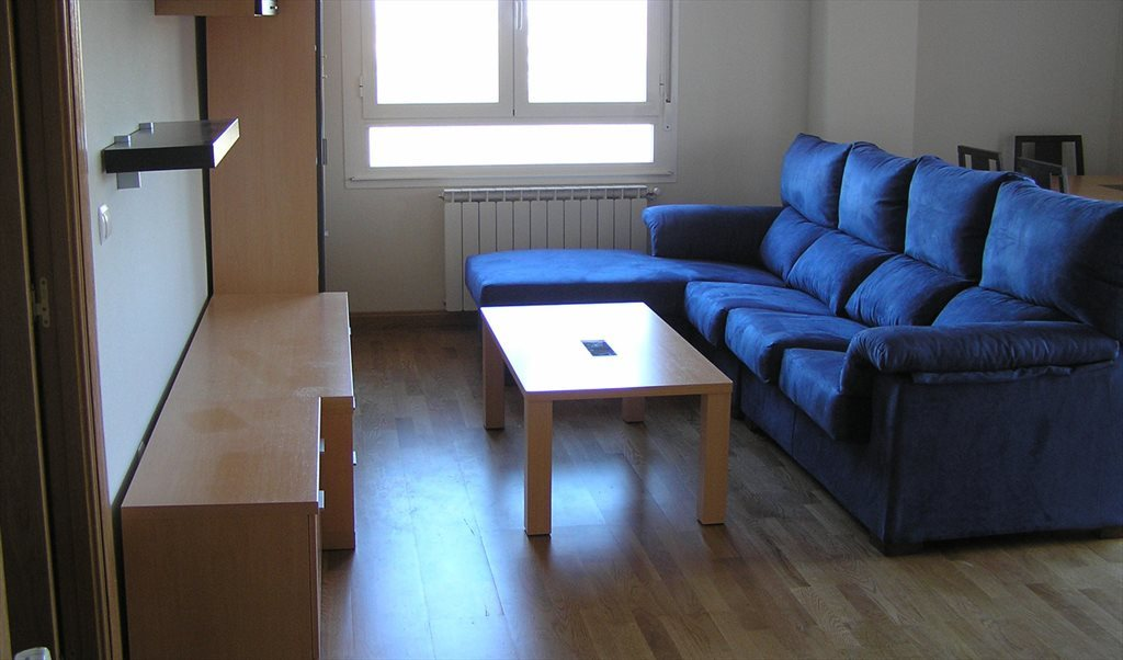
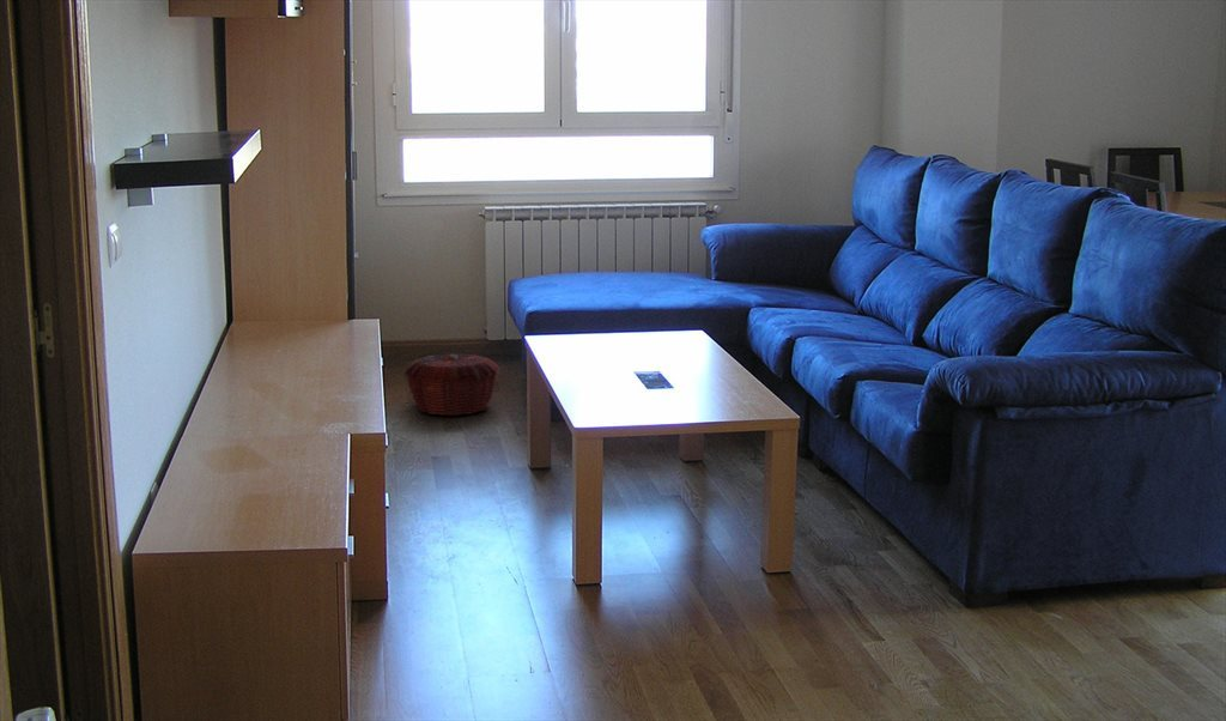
+ woven basket [403,352,500,417]
